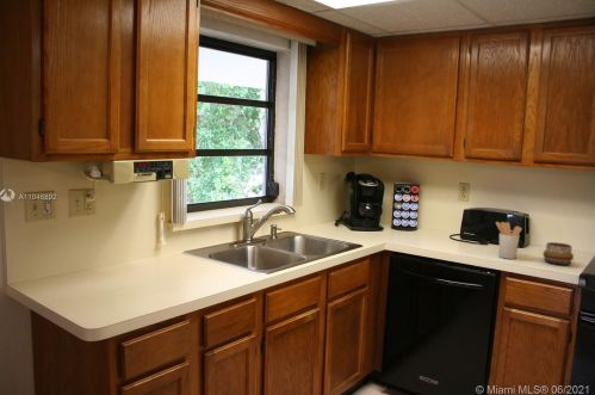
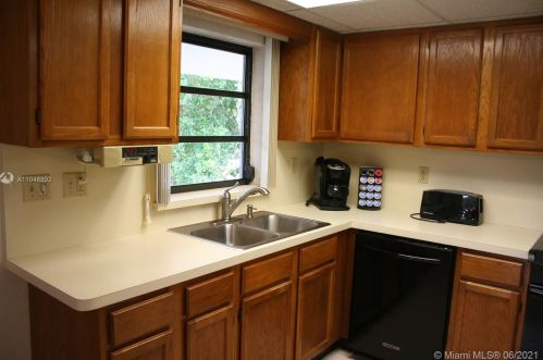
- utensil holder [495,221,523,260]
- decorative bowl [541,241,575,266]
